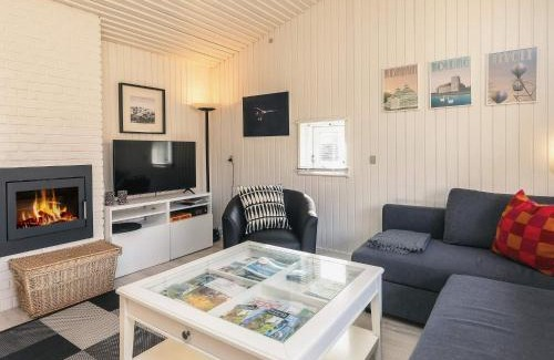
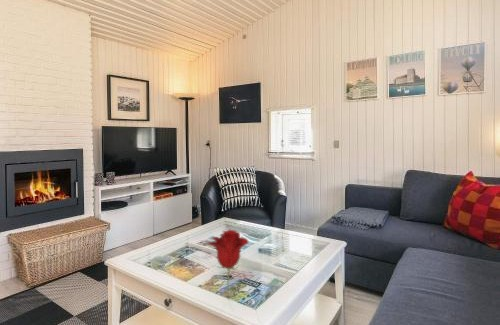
+ flower [205,229,250,301]
